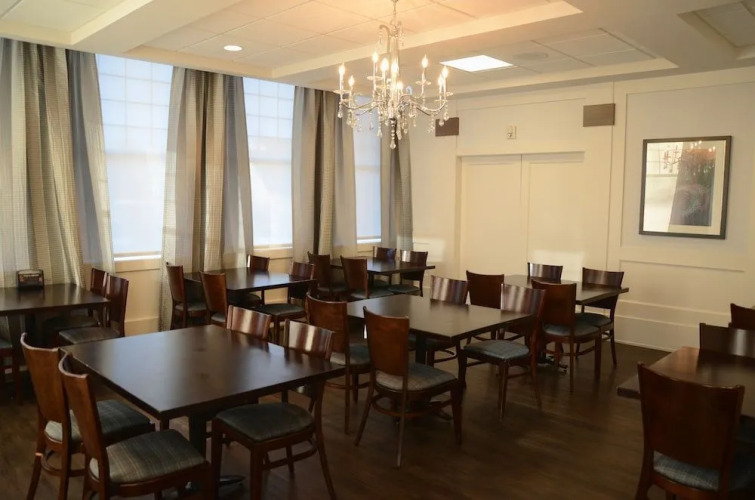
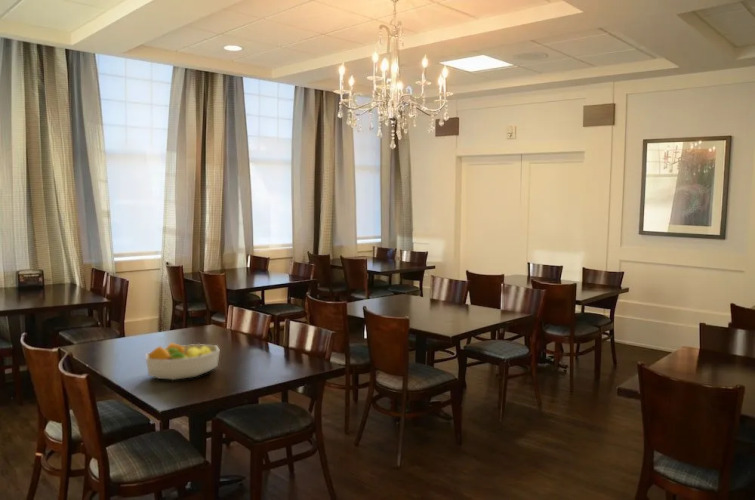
+ fruit bowl [145,342,221,381]
